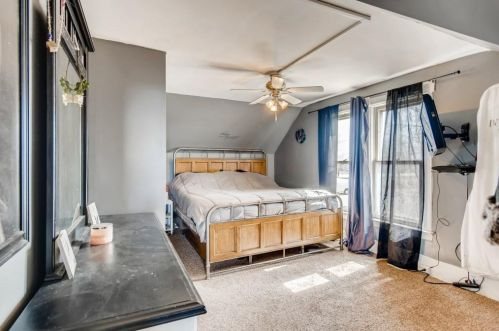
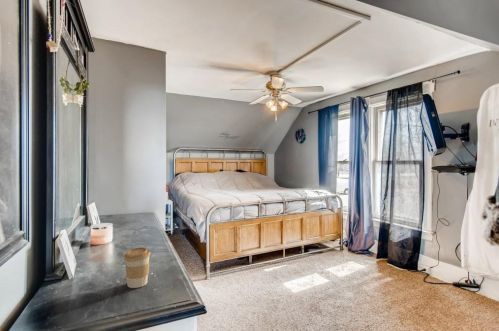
+ coffee cup [123,246,151,289]
